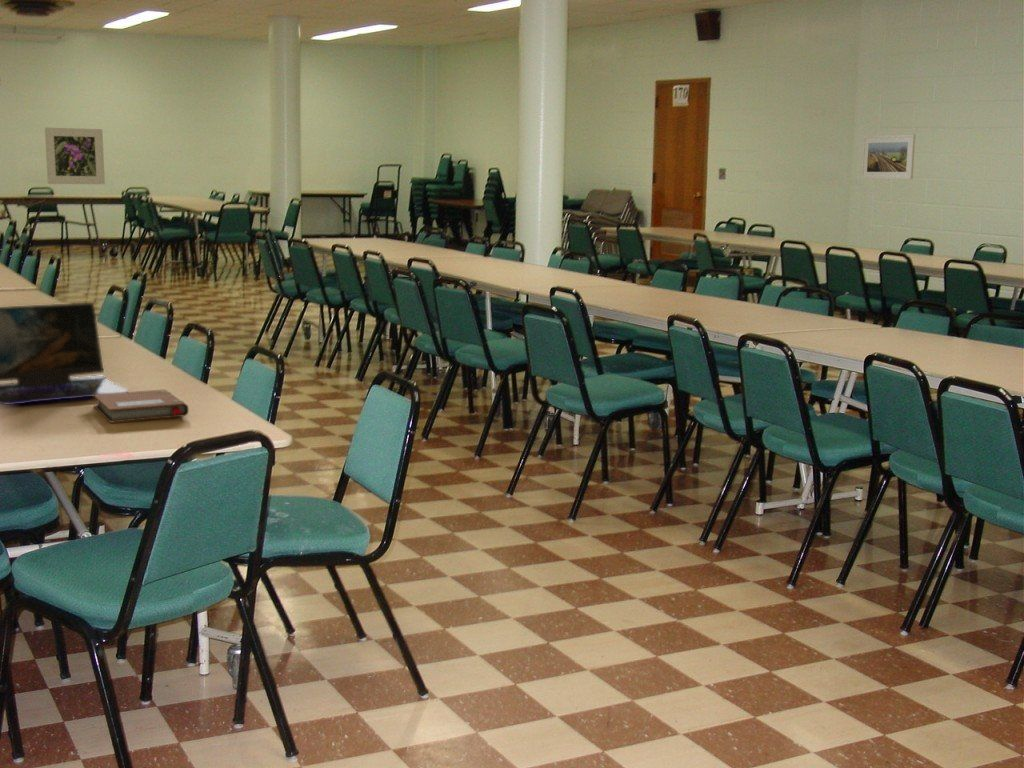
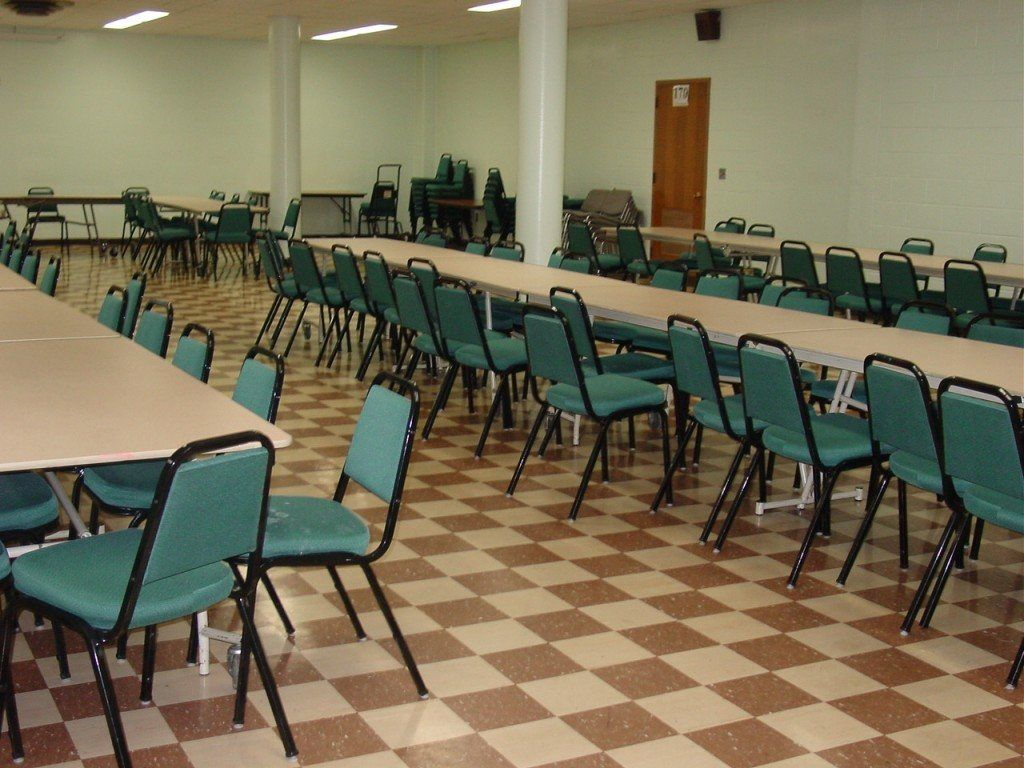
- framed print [44,127,106,185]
- notebook [93,389,190,424]
- laptop [0,302,129,406]
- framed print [860,133,916,180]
